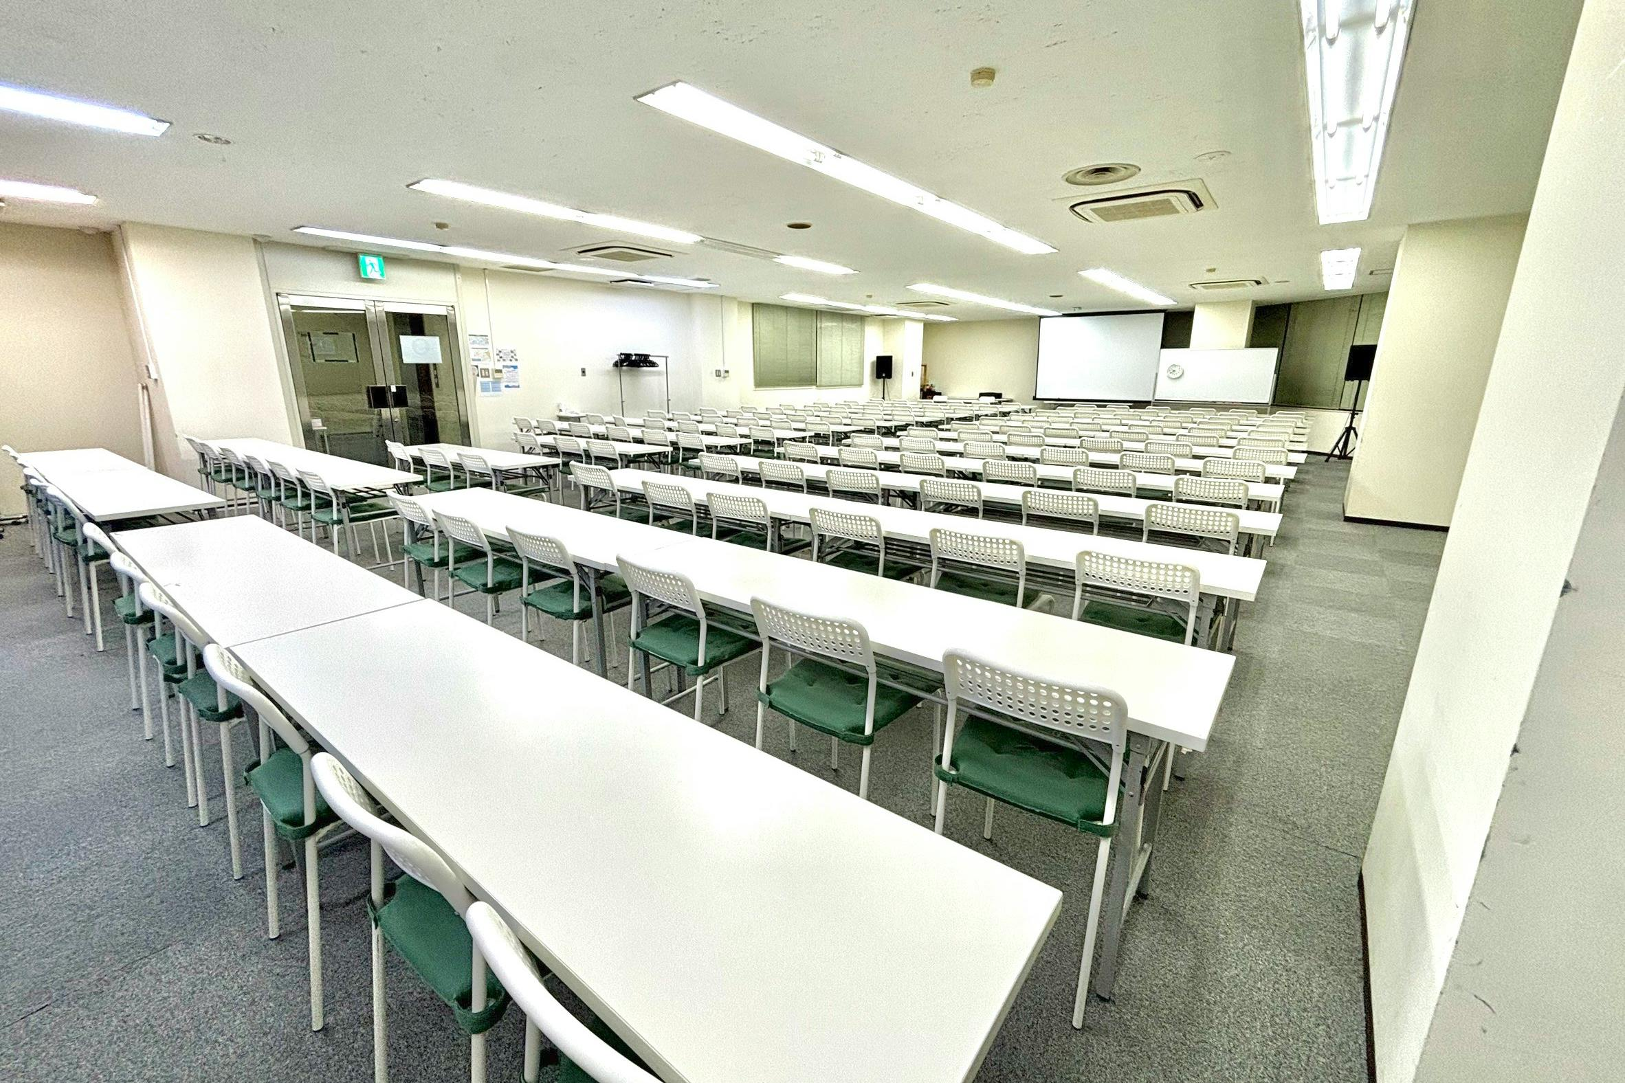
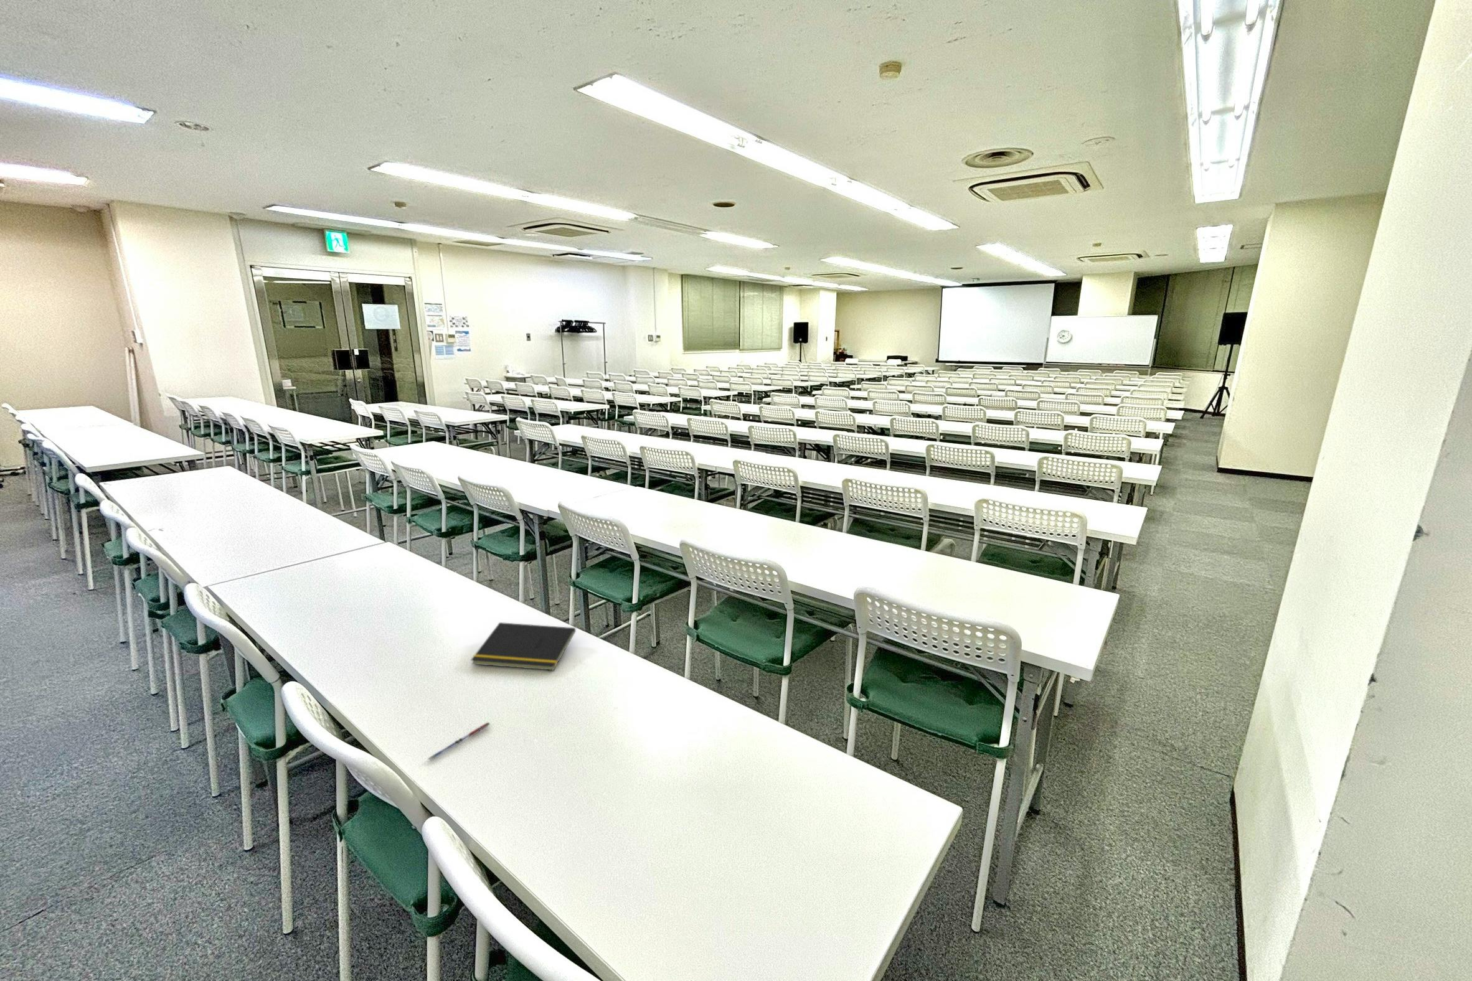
+ notepad [470,622,576,671]
+ pen [428,722,492,761]
